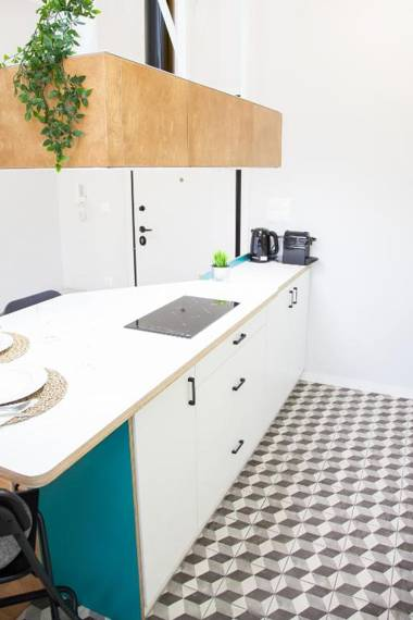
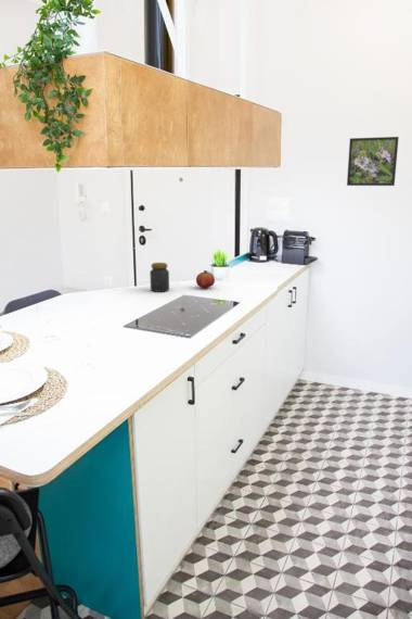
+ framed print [346,136,400,187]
+ fruit [195,269,216,289]
+ jar [149,262,170,293]
